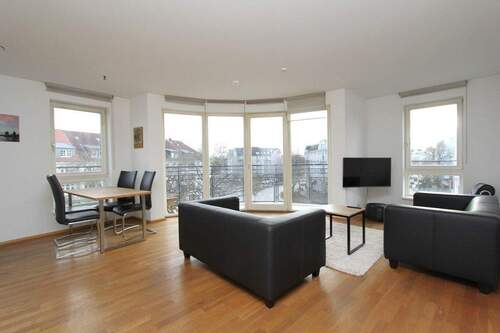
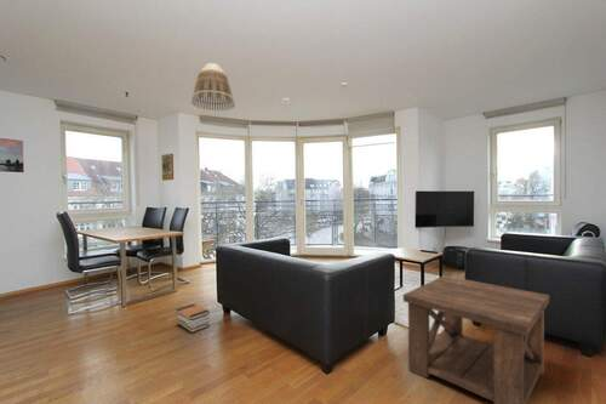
+ lamp shade [190,62,236,112]
+ side table [402,274,550,404]
+ book stack [175,303,211,334]
